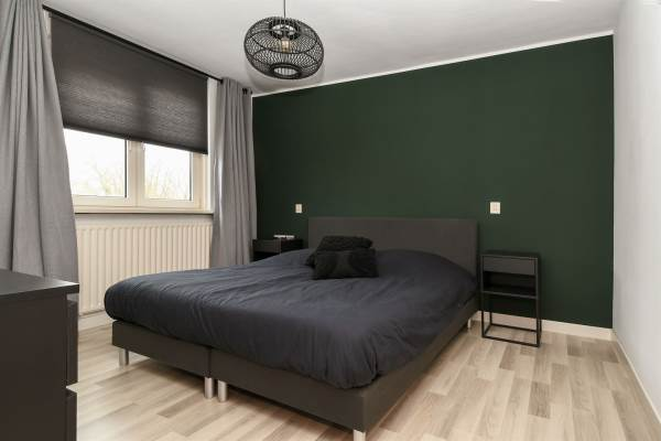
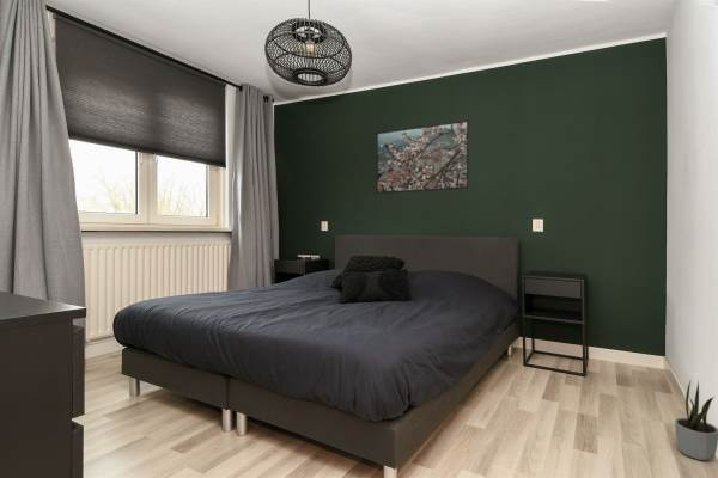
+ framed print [375,118,470,195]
+ potted plant [674,379,718,461]
